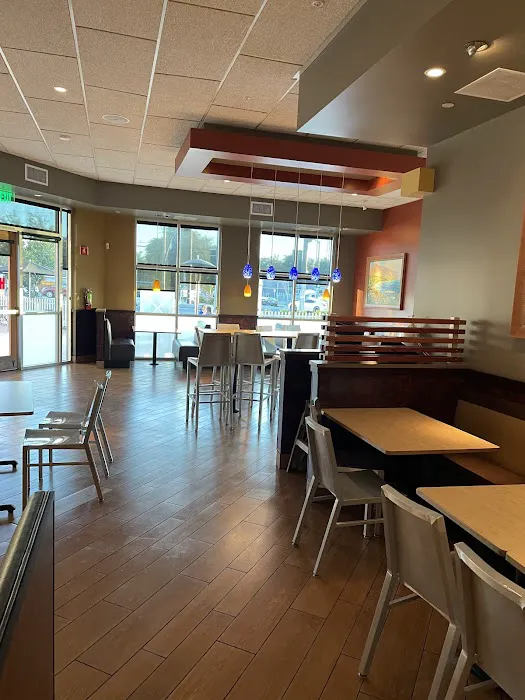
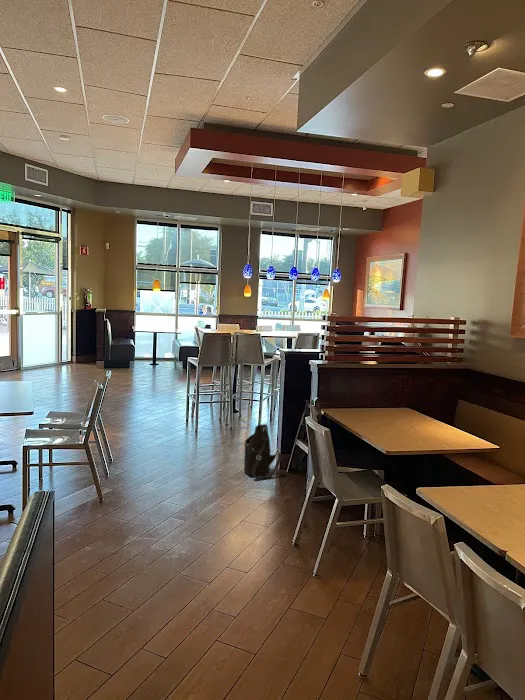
+ shoulder bag [243,423,283,480]
